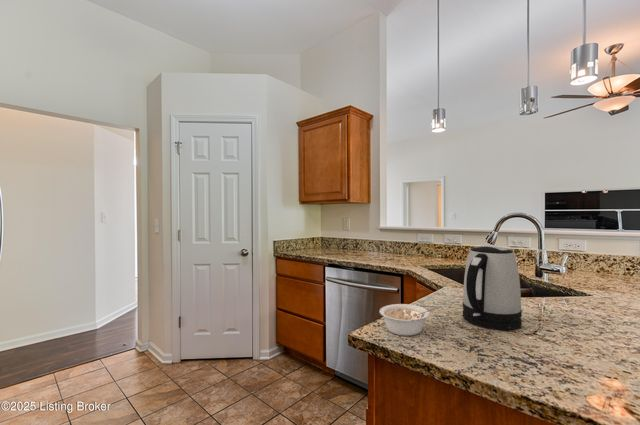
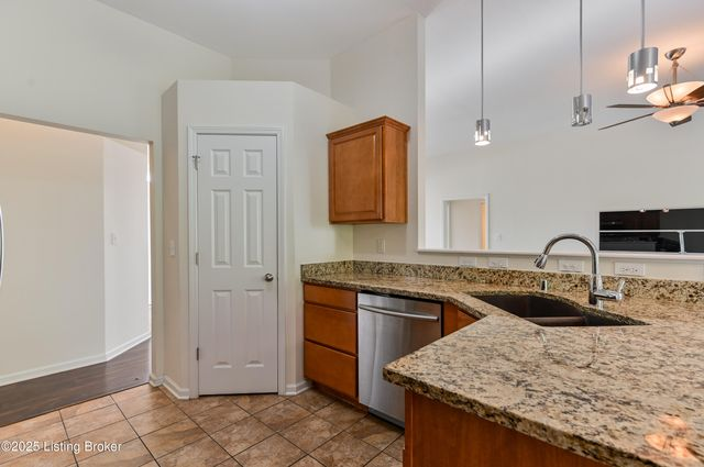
- kettle [462,245,523,331]
- legume [379,303,440,337]
